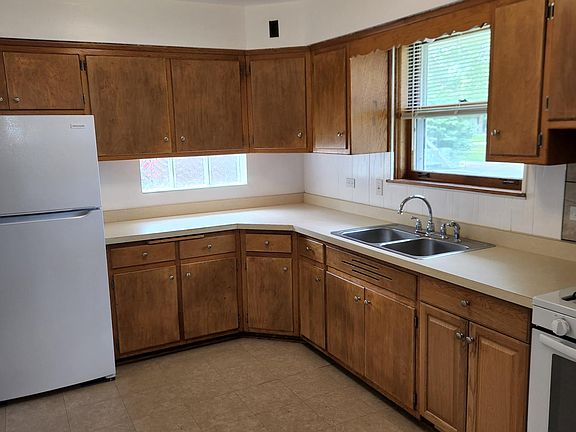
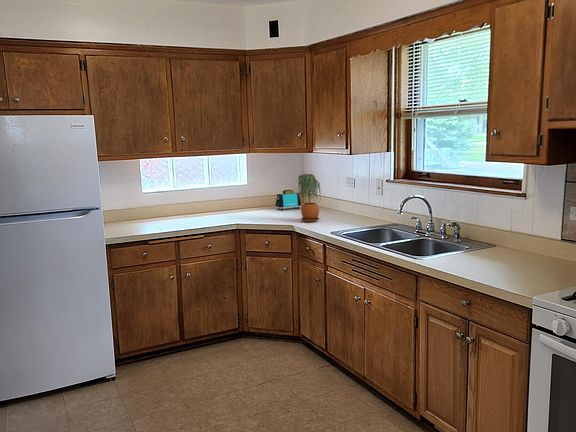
+ toaster [274,189,302,211]
+ potted plant [297,173,322,223]
